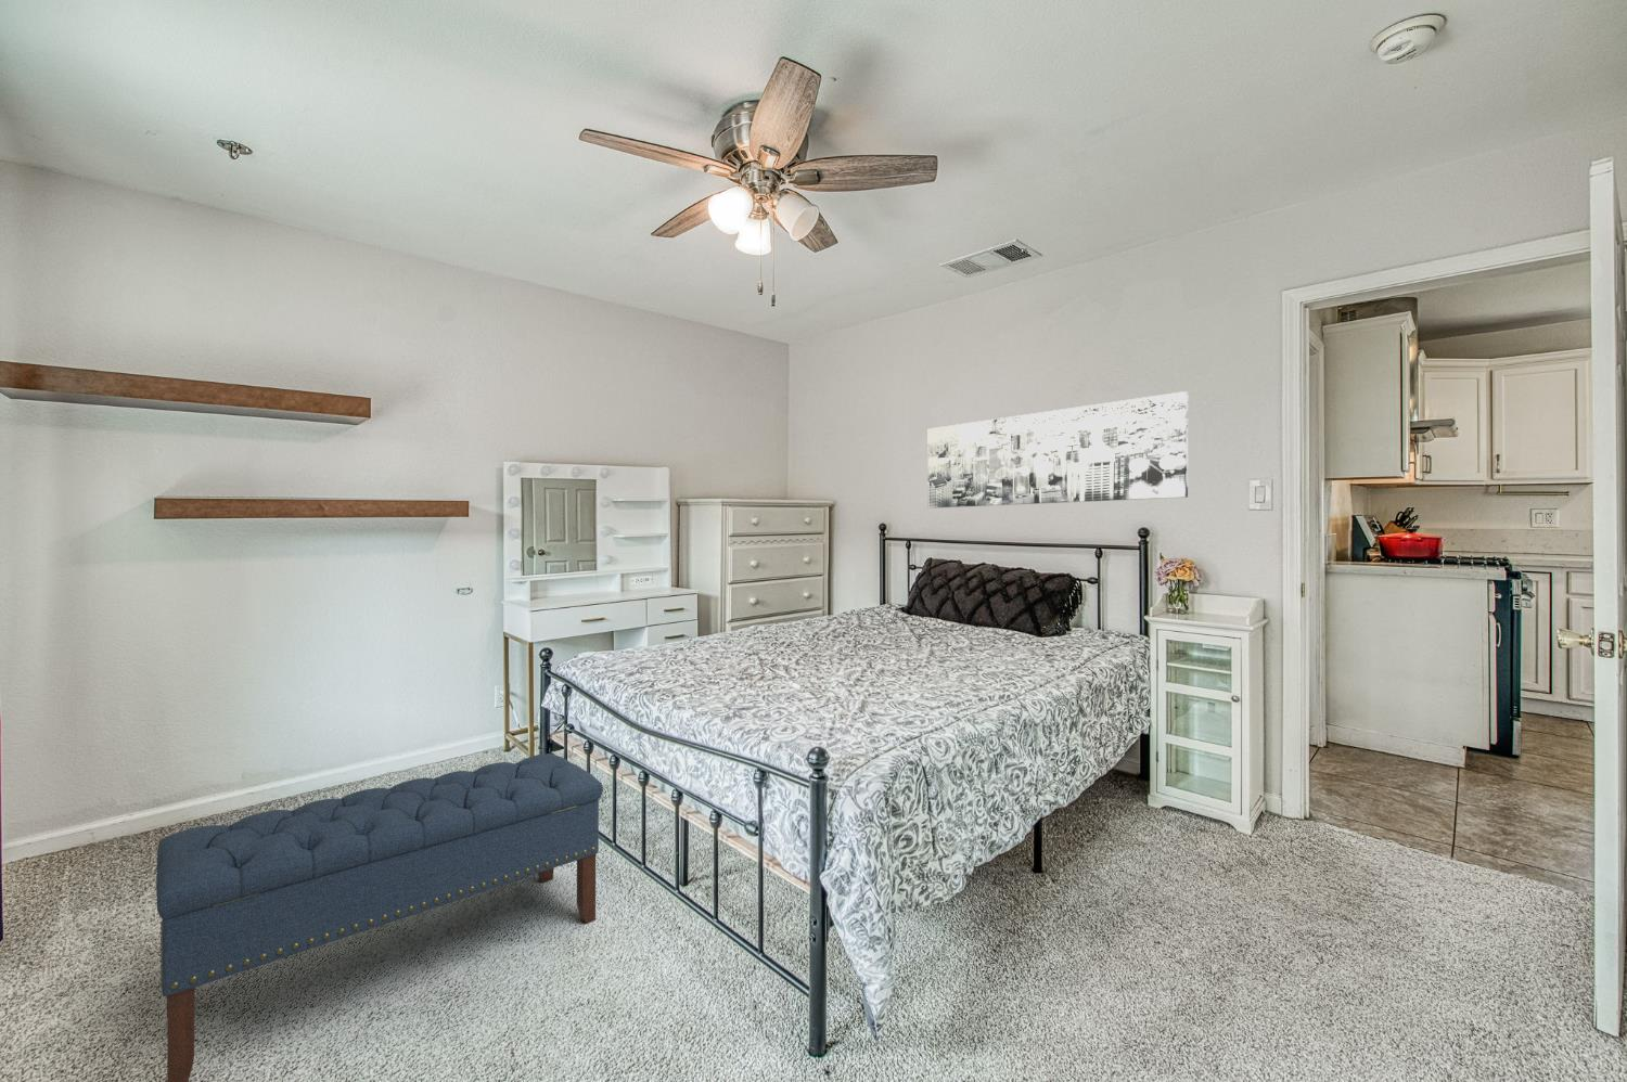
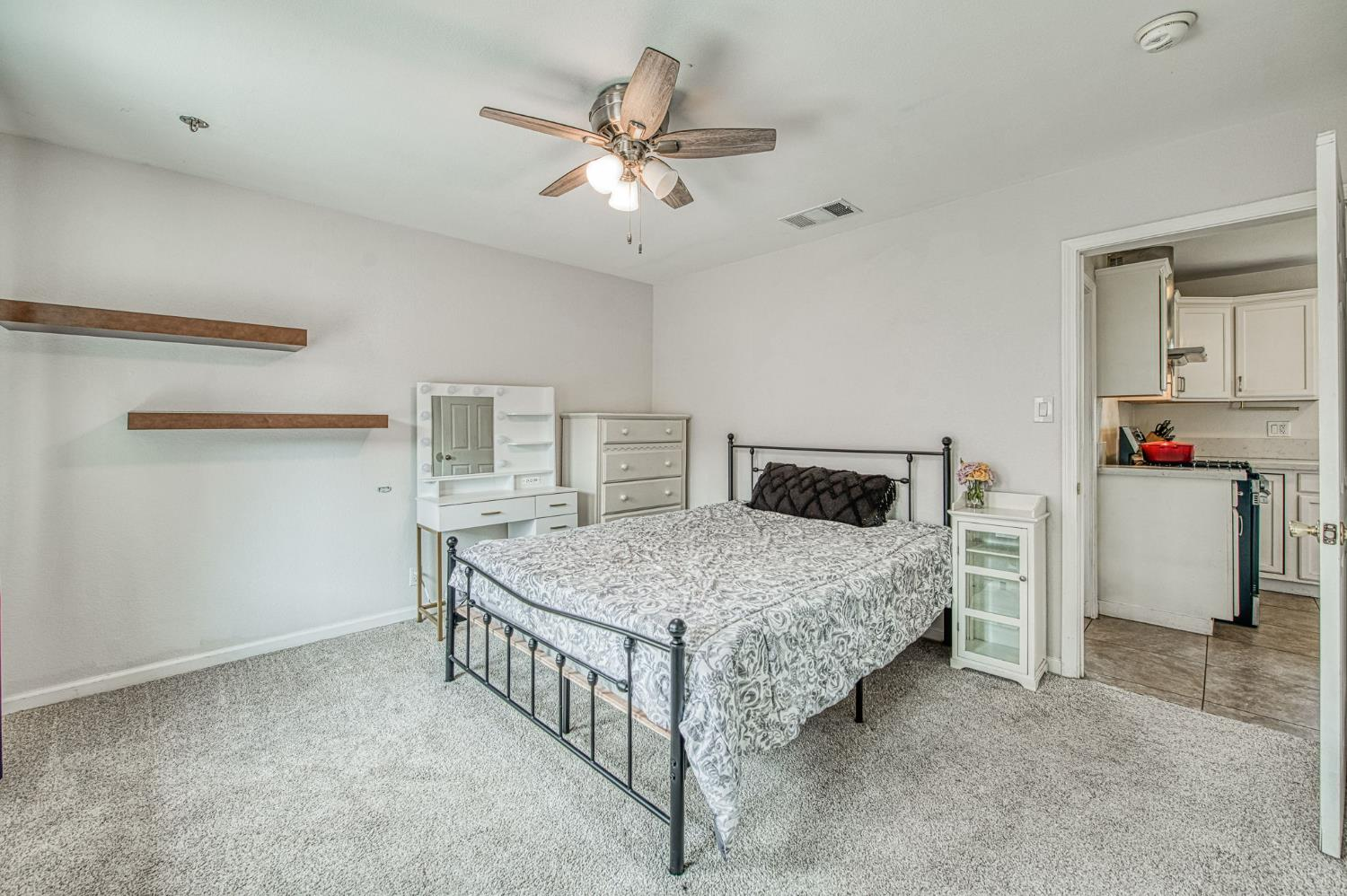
- wall art [926,390,1189,510]
- bench [155,752,604,1082]
